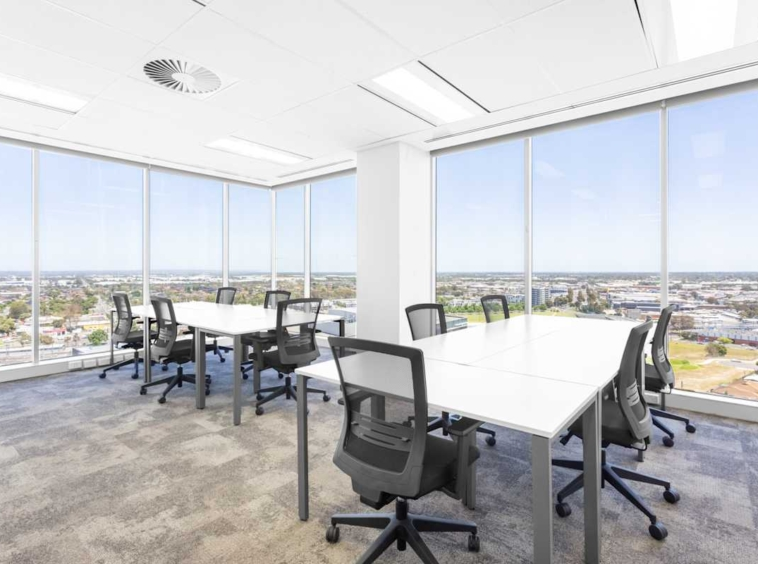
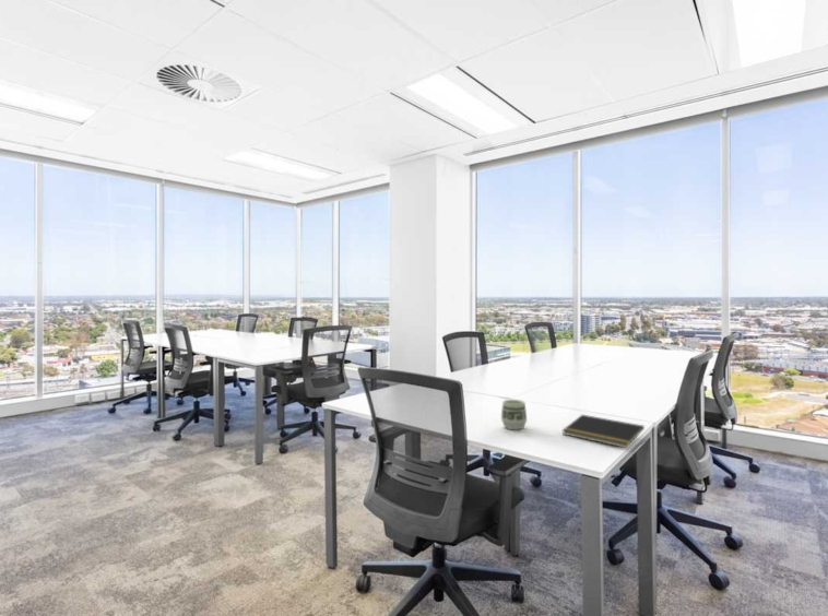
+ notepad [561,414,646,449]
+ cup [500,399,528,431]
